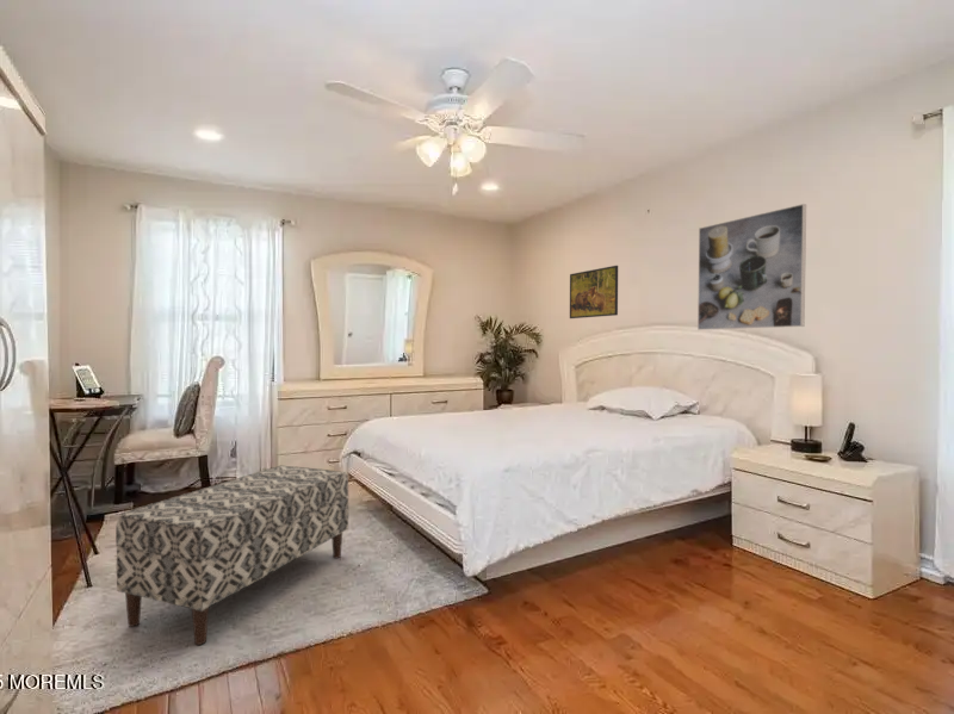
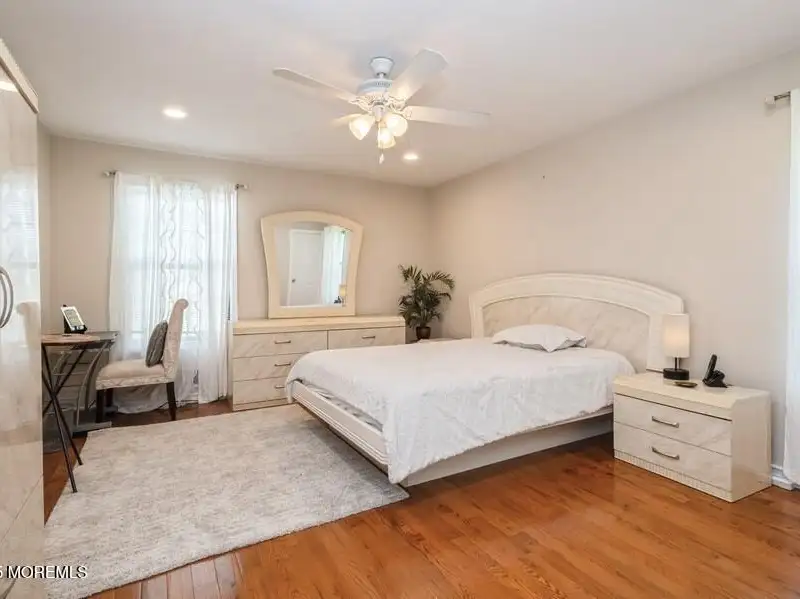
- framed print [569,265,619,319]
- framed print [696,203,807,331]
- bench [114,465,349,646]
